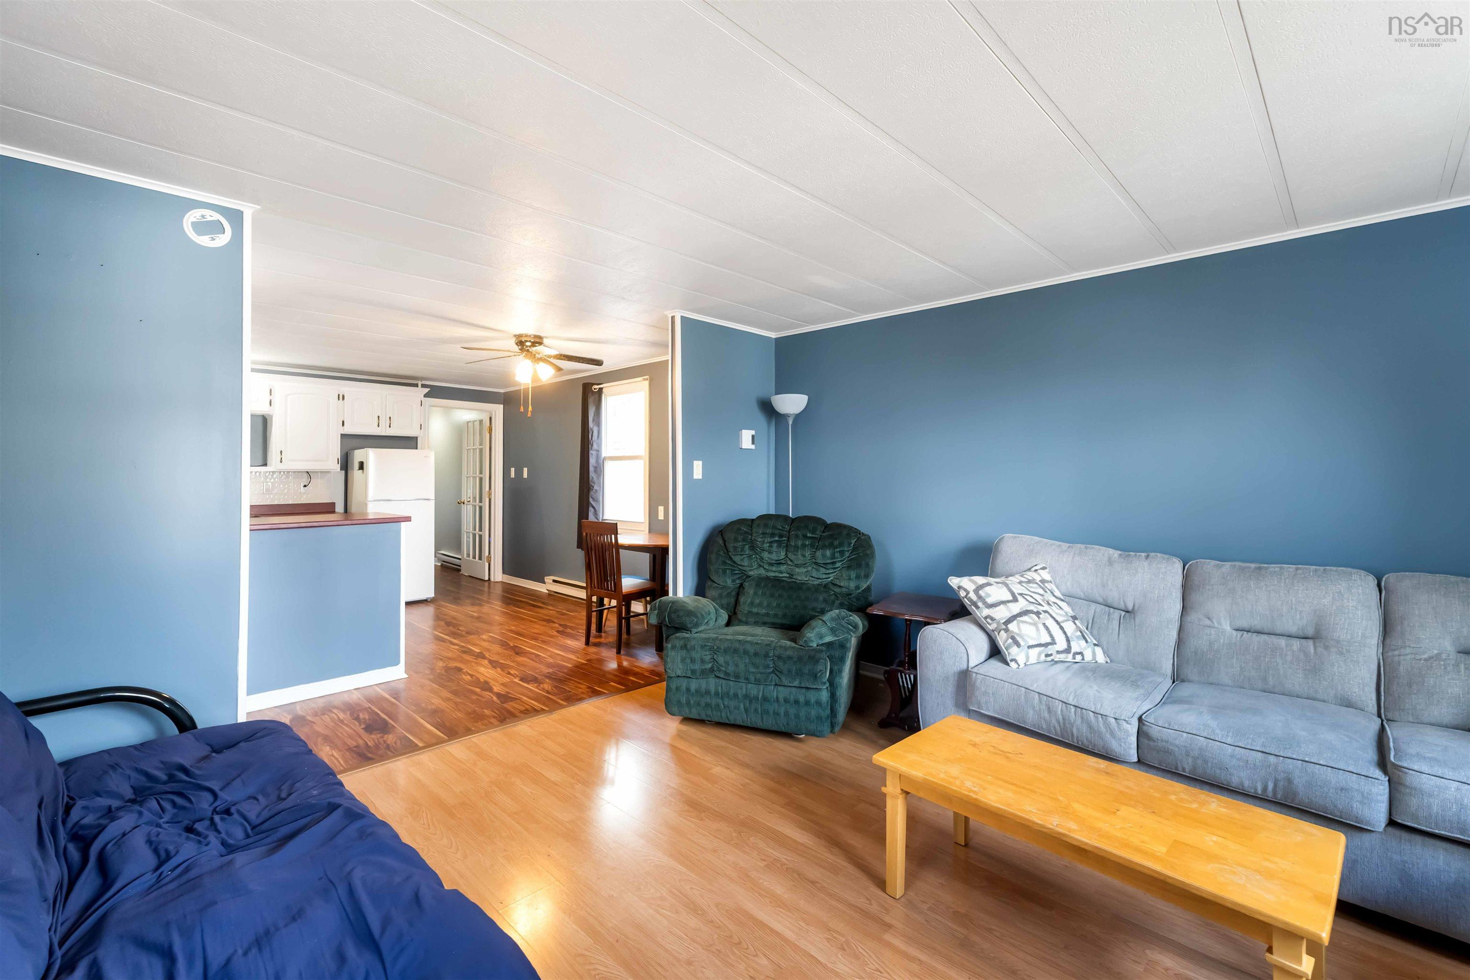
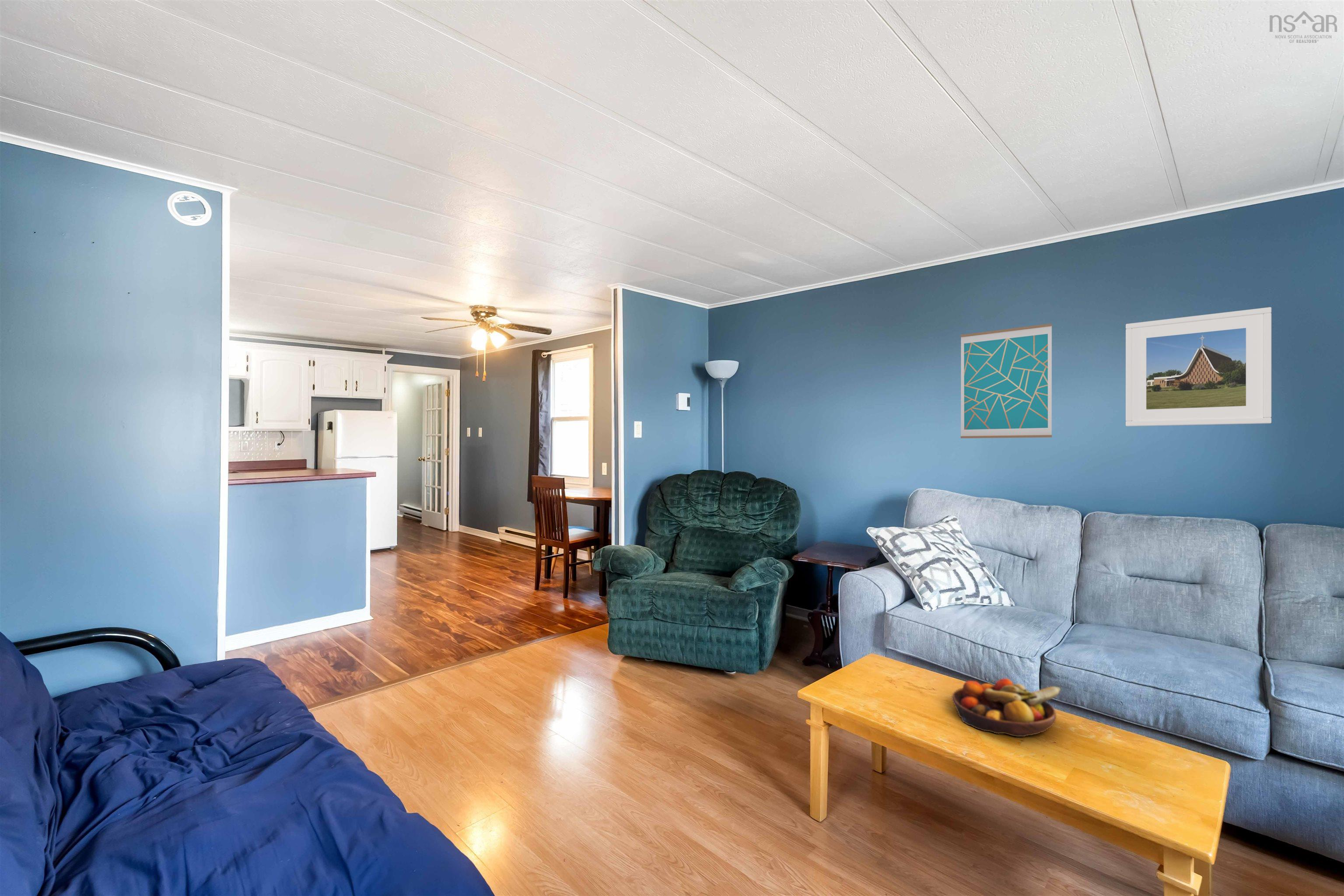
+ fruit bowl [951,678,1061,737]
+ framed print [1125,307,1272,427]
+ wall art [960,323,1053,439]
